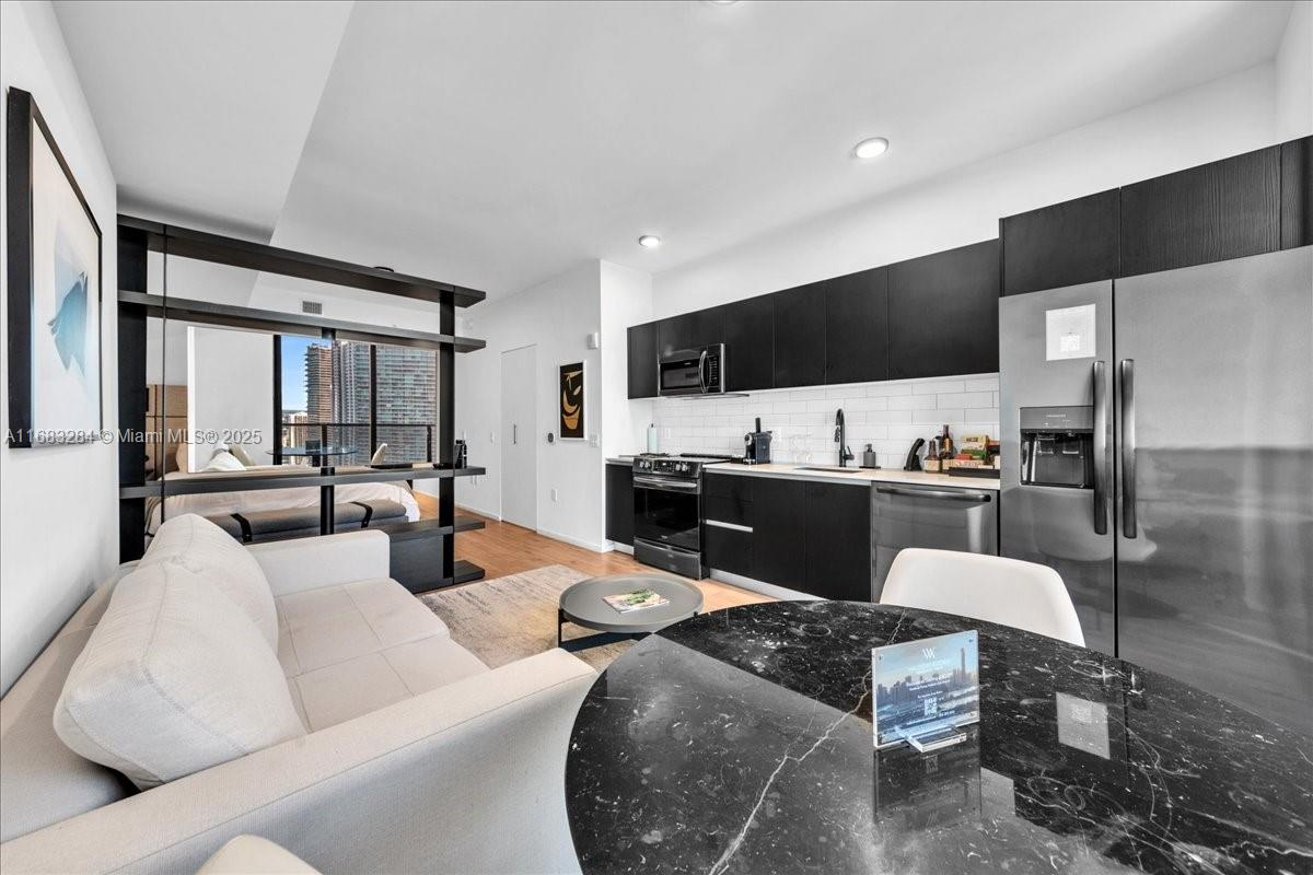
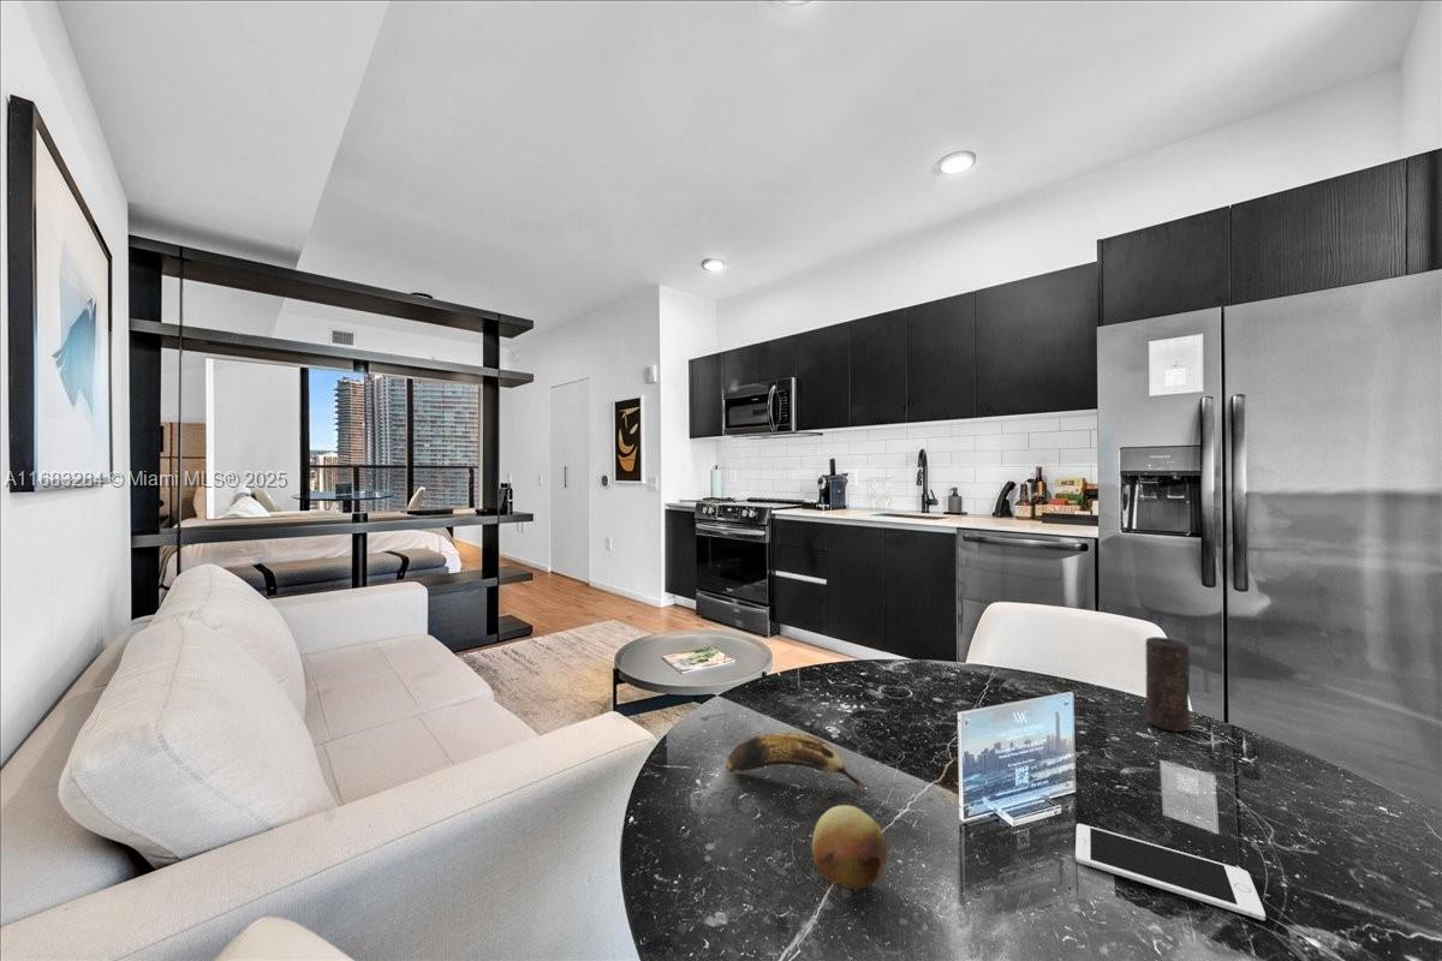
+ cell phone [1074,823,1267,921]
+ fruit [811,804,888,891]
+ banana [725,732,865,792]
+ candle [1144,635,1191,733]
